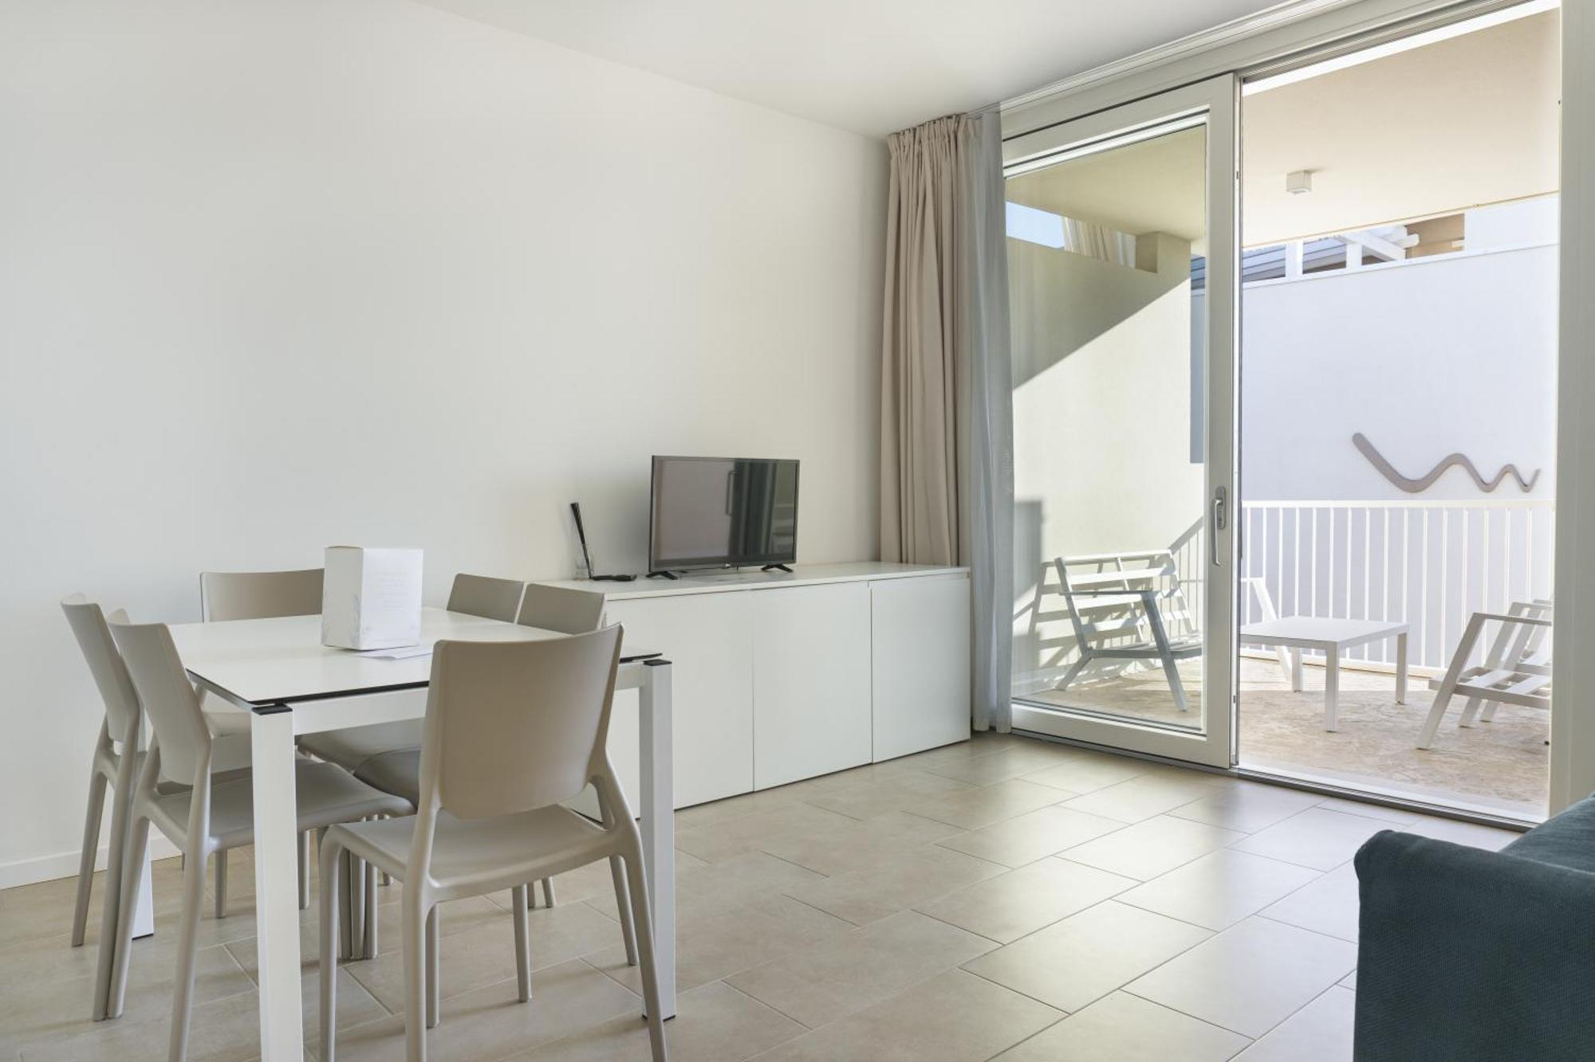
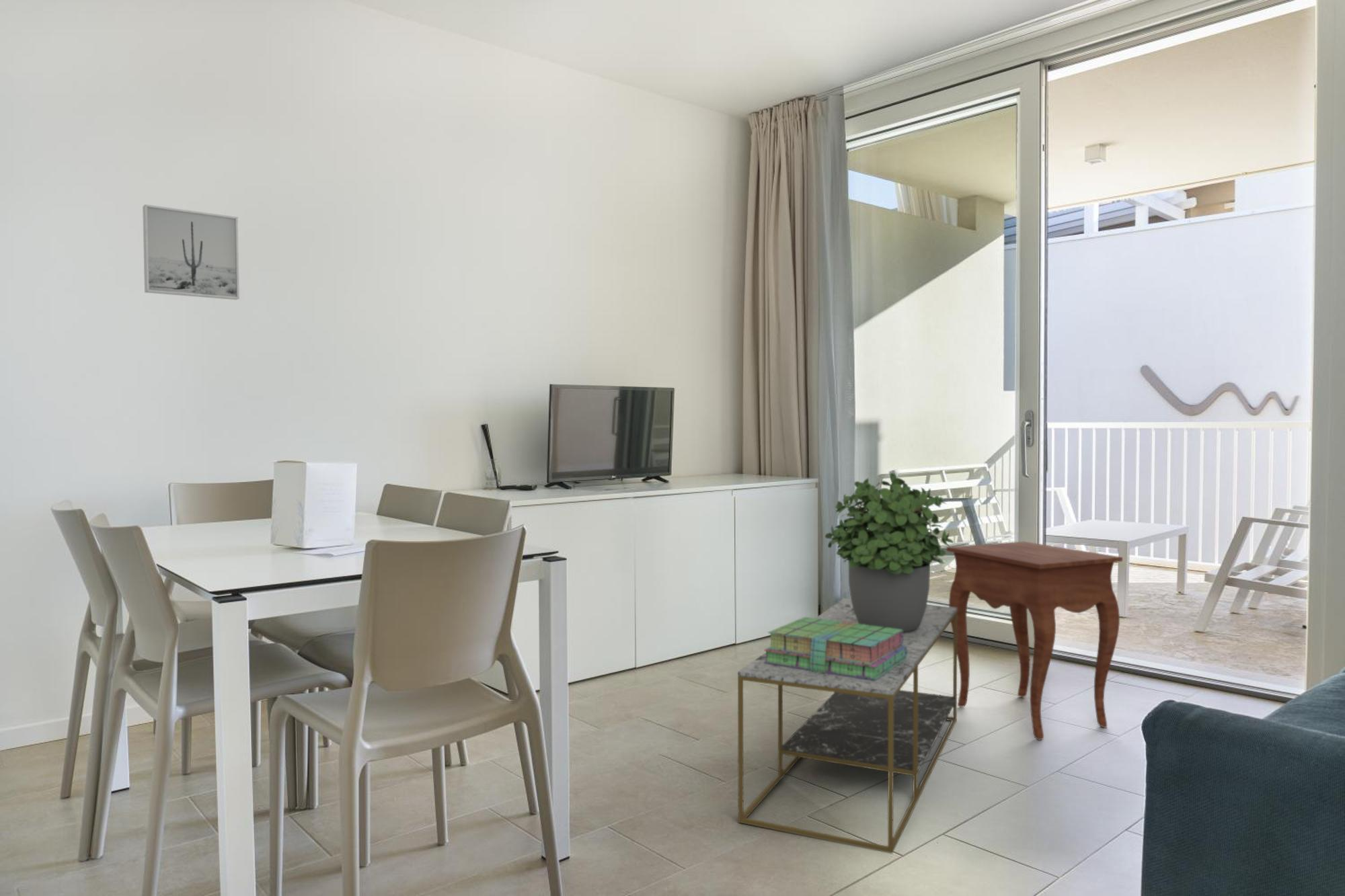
+ potted plant [824,473,954,633]
+ coffee table [737,598,958,854]
+ wall art [142,204,240,300]
+ side table [946,541,1123,741]
+ stack of books [763,616,907,680]
